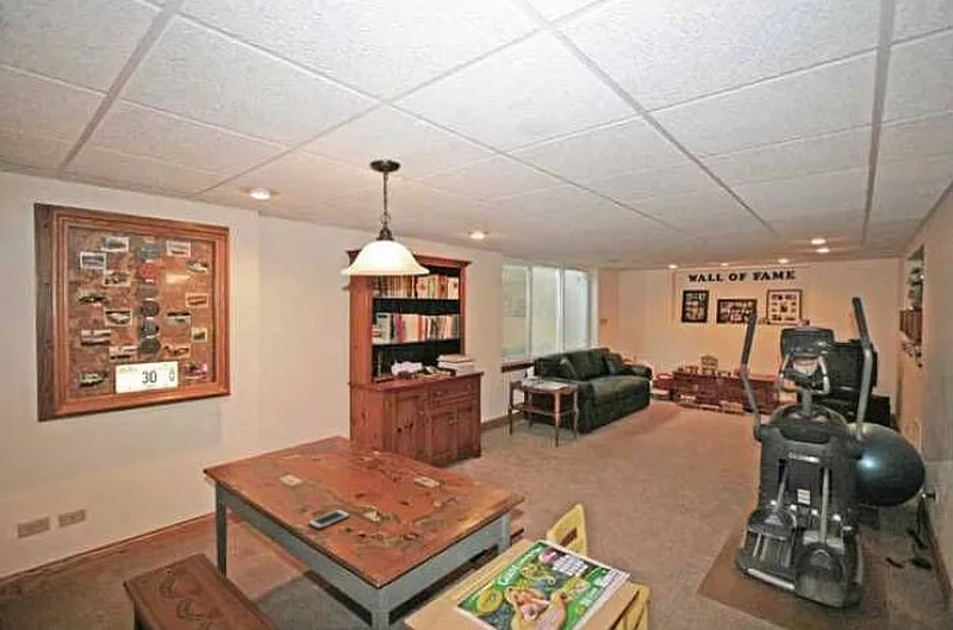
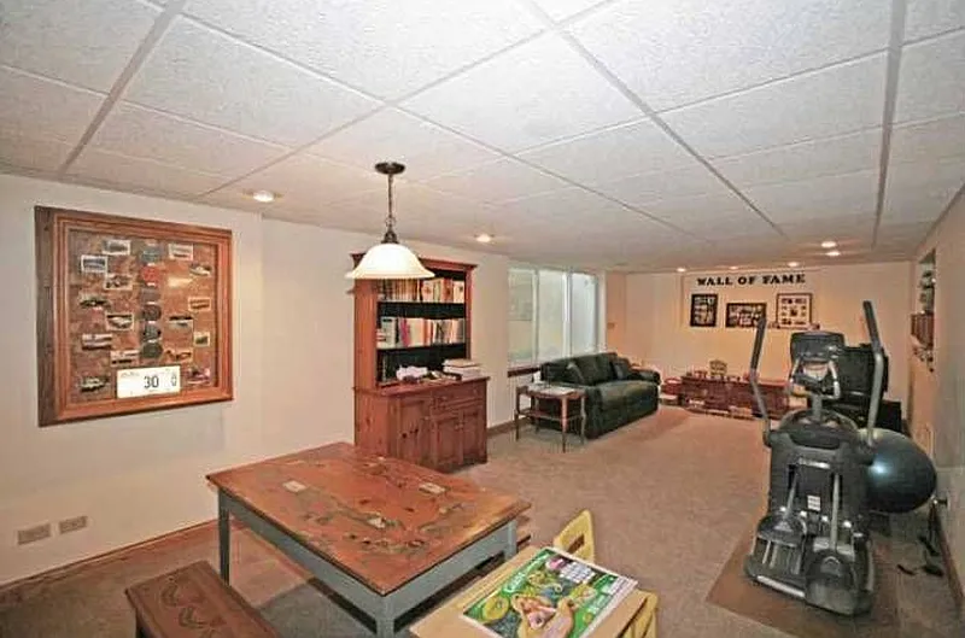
- cell phone [307,509,351,530]
